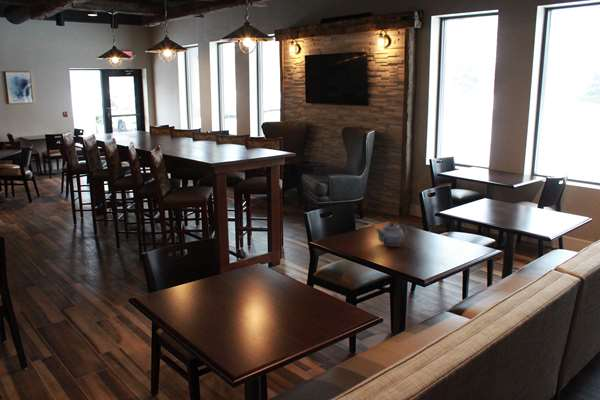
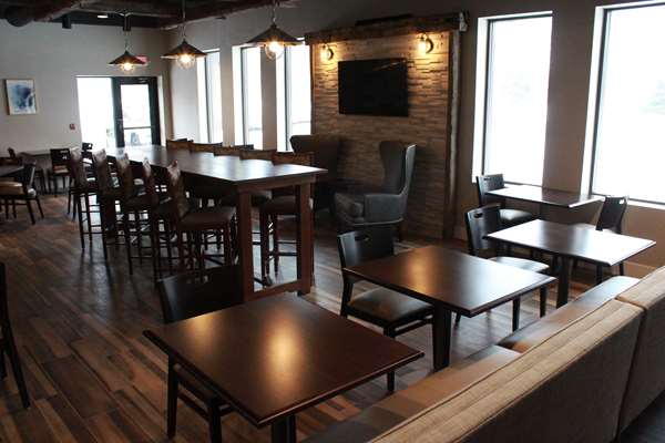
- teapot [375,221,409,247]
